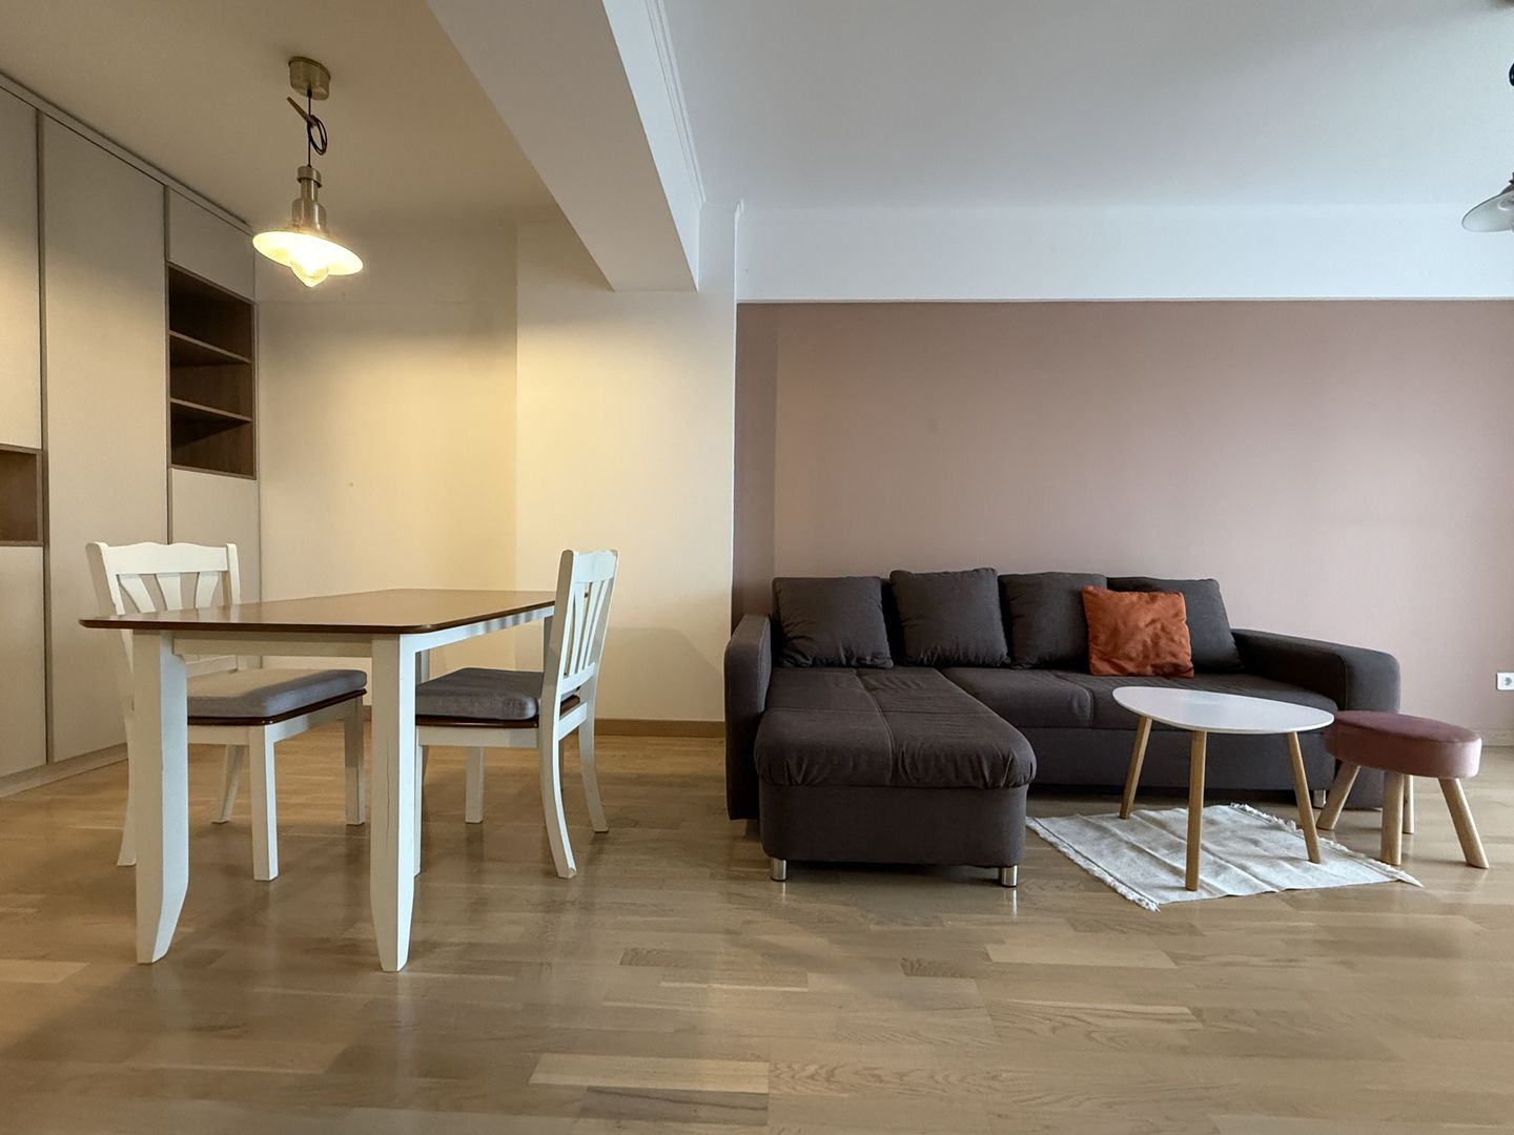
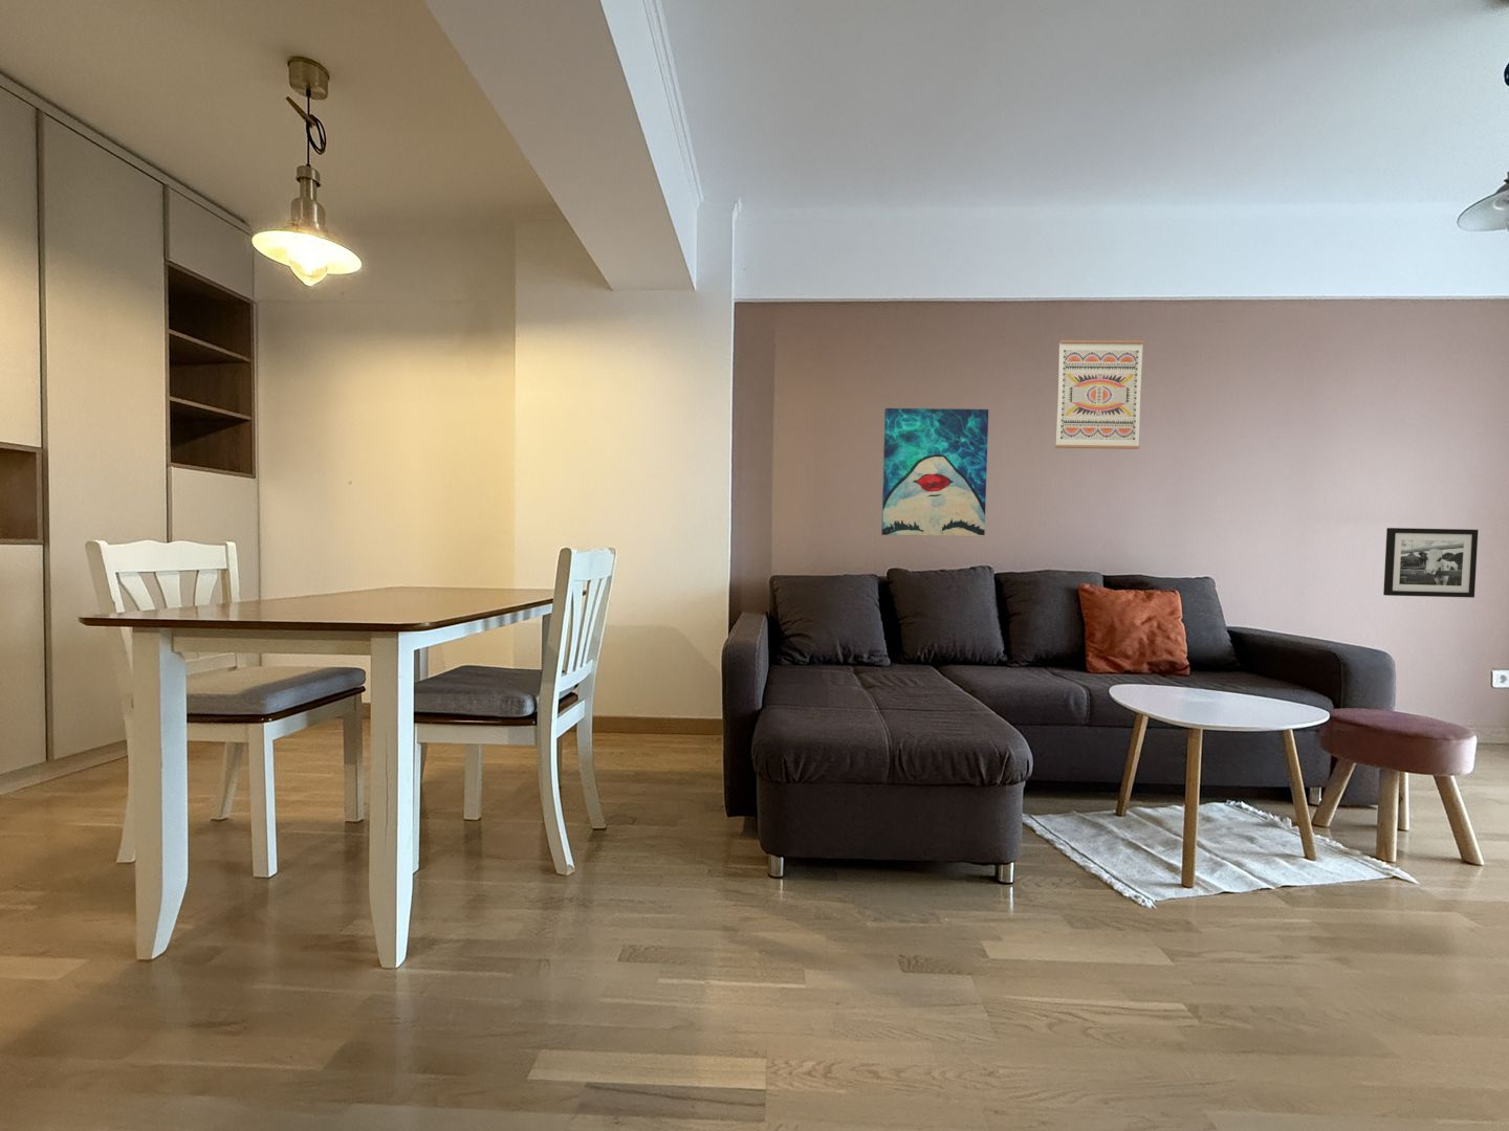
+ picture frame [1382,526,1479,599]
+ wall art [1054,340,1144,450]
+ wall art [880,407,990,538]
